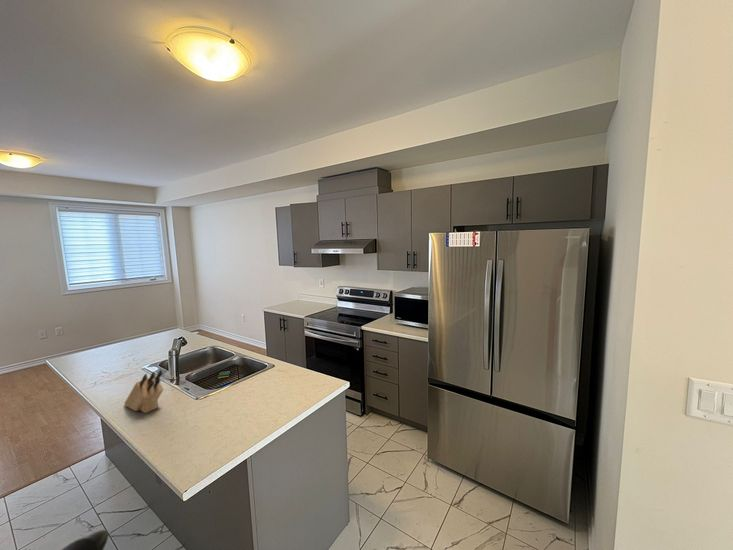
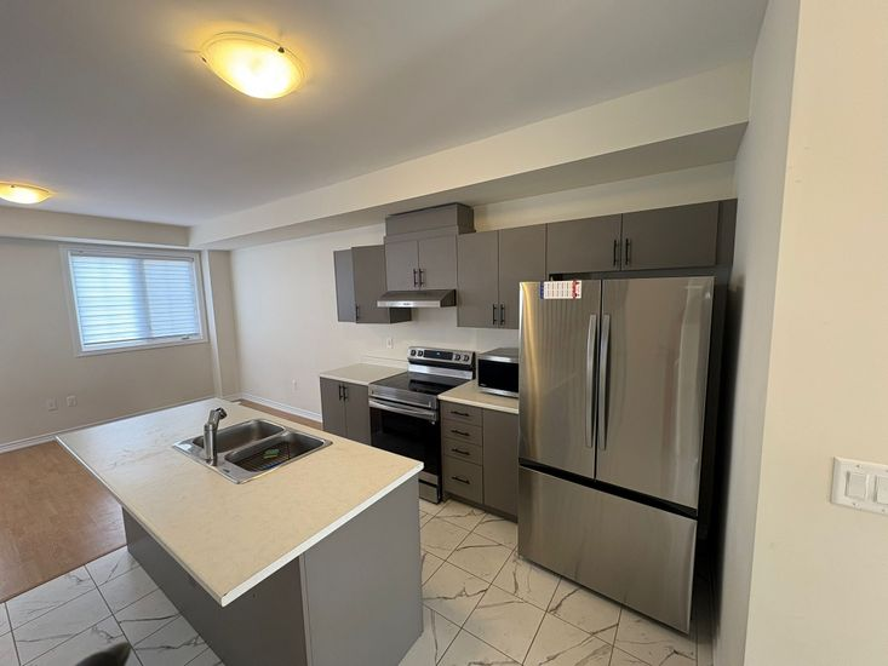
- knife block [123,369,164,414]
